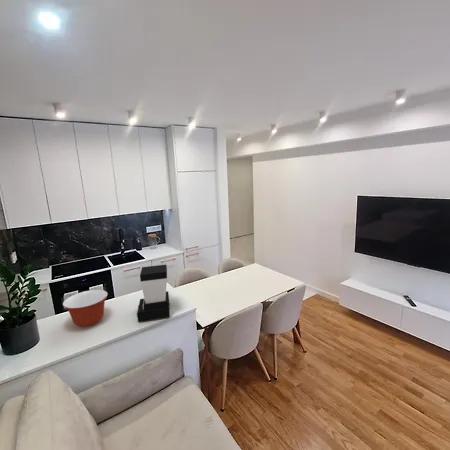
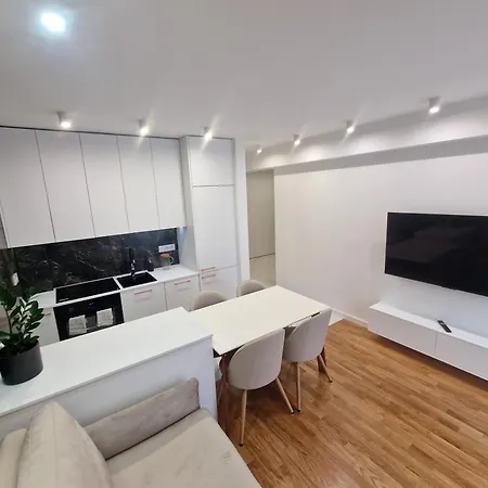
- mixing bowl [62,289,109,328]
- coffee maker [136,264,171,323]
